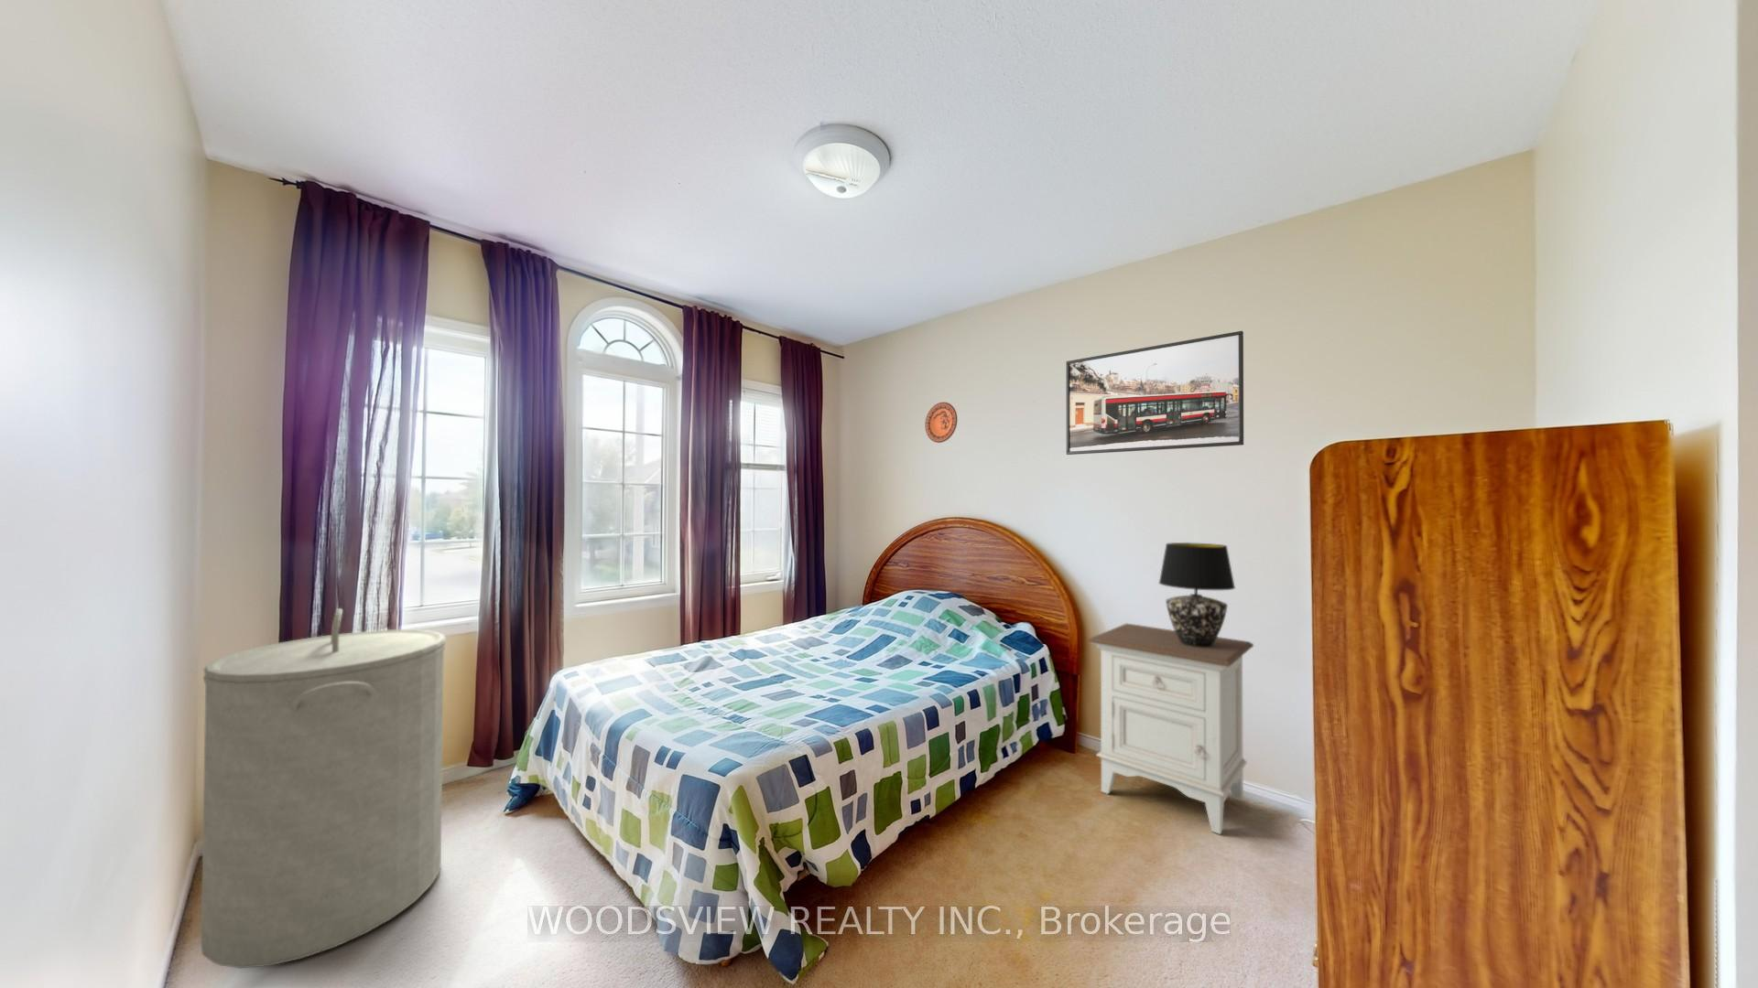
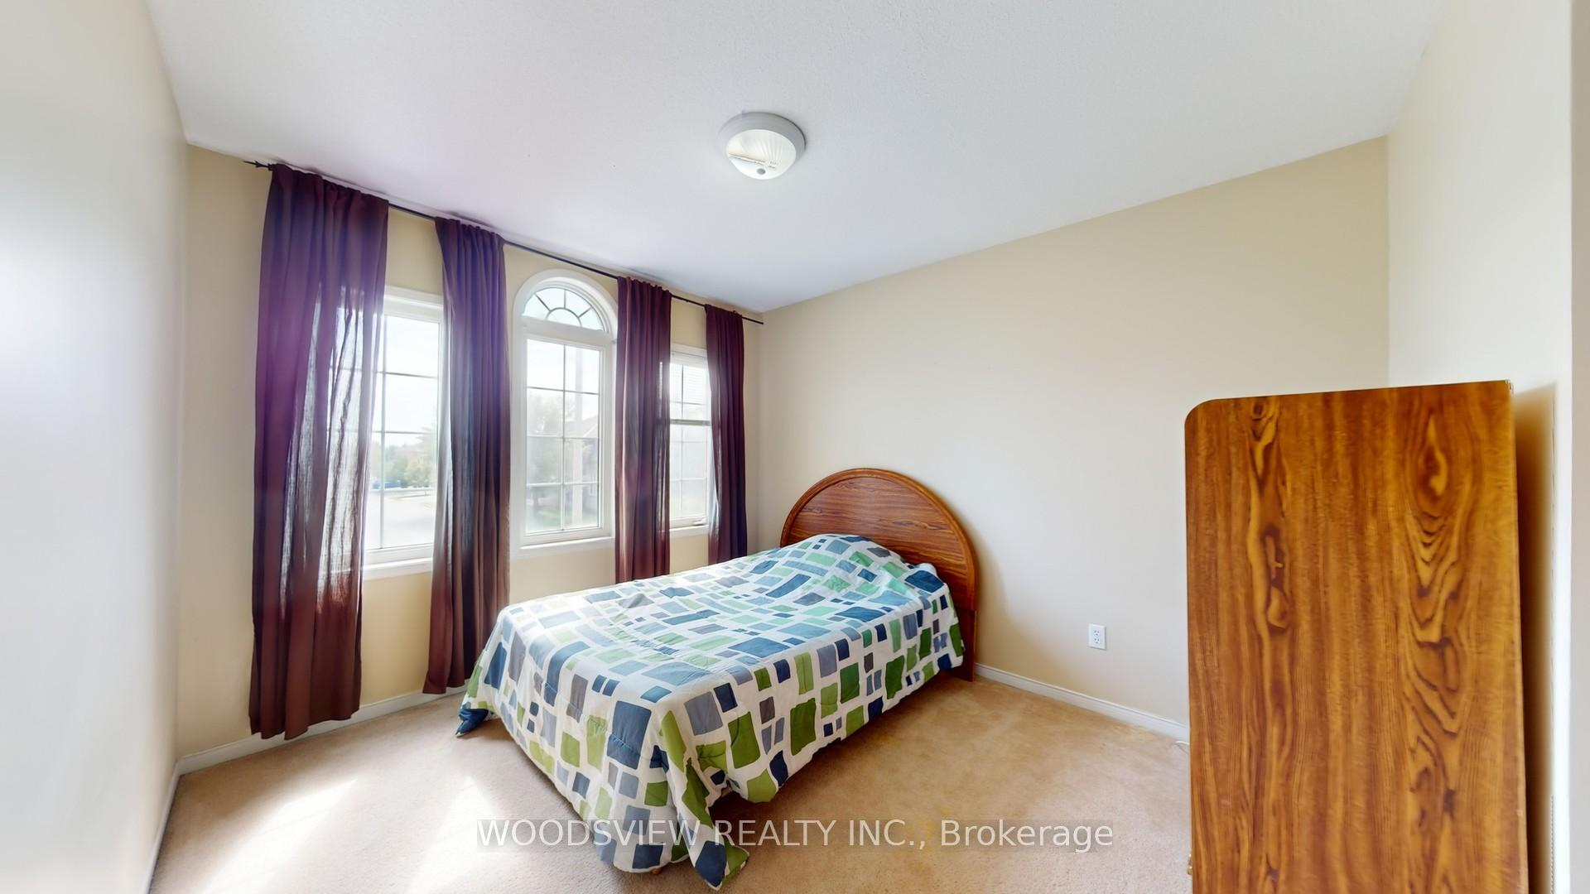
- laundry hamper [200,608,447,969]
- table lamp [1158,542,1236,648]
- decorative plate [924,402,957,444]
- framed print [1065,331,1245,456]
- nightstand [1087,622,1255,835]
